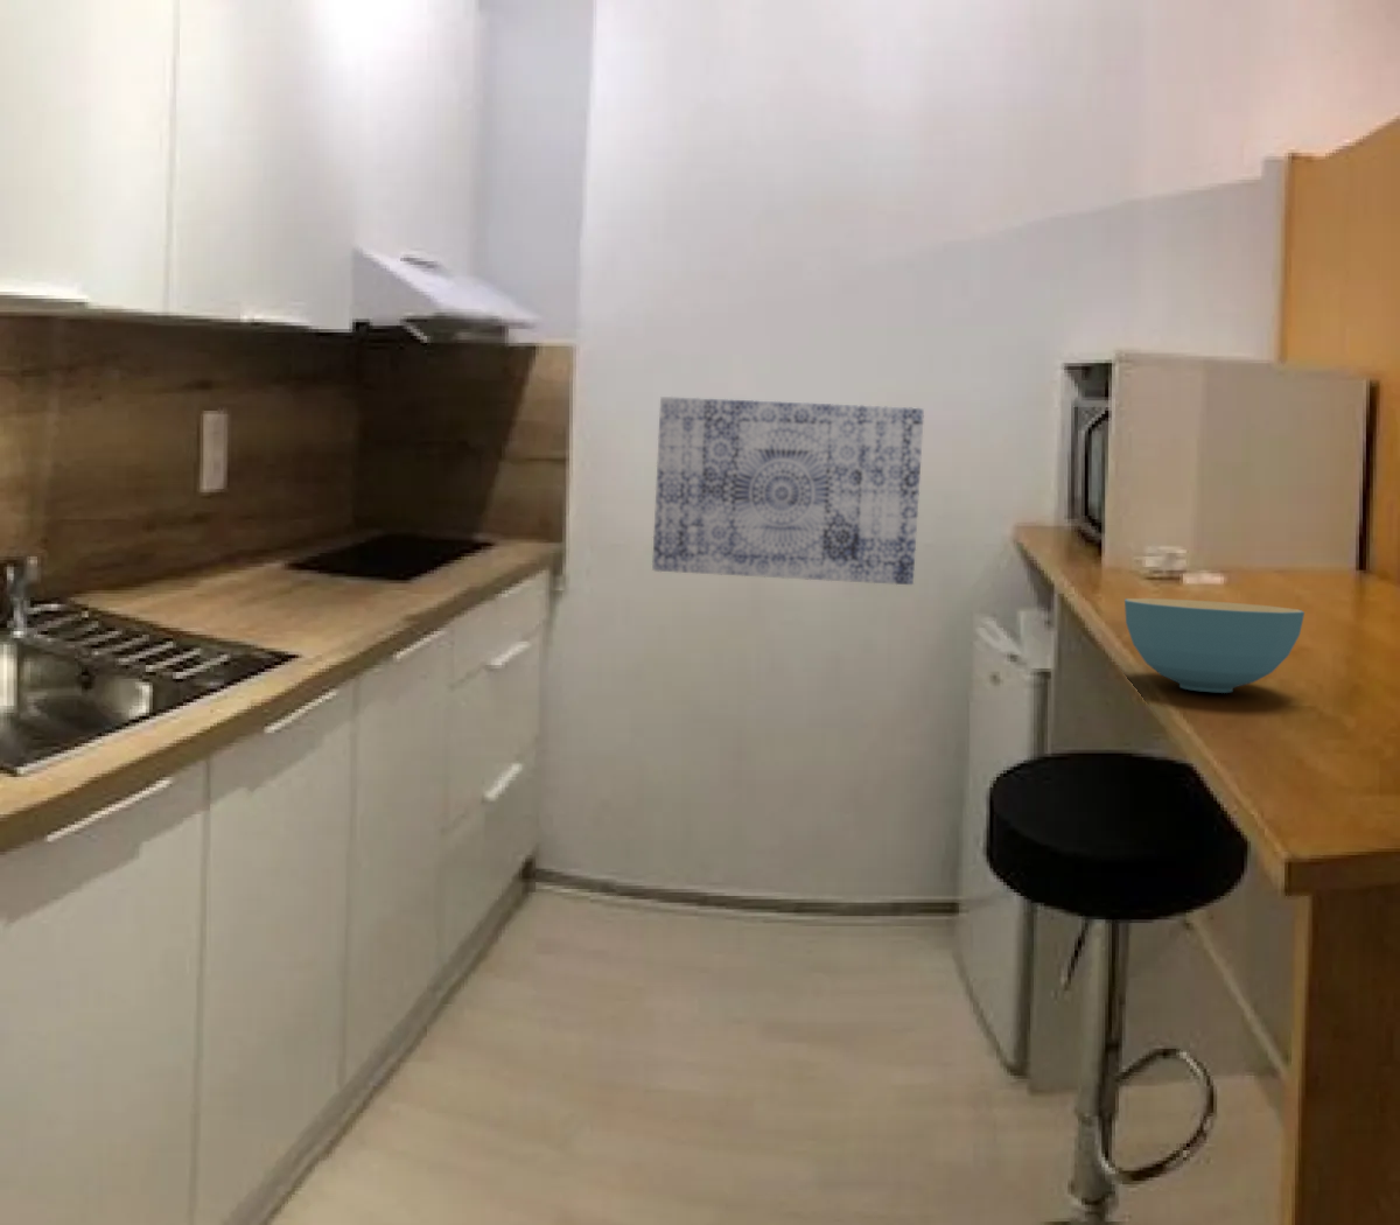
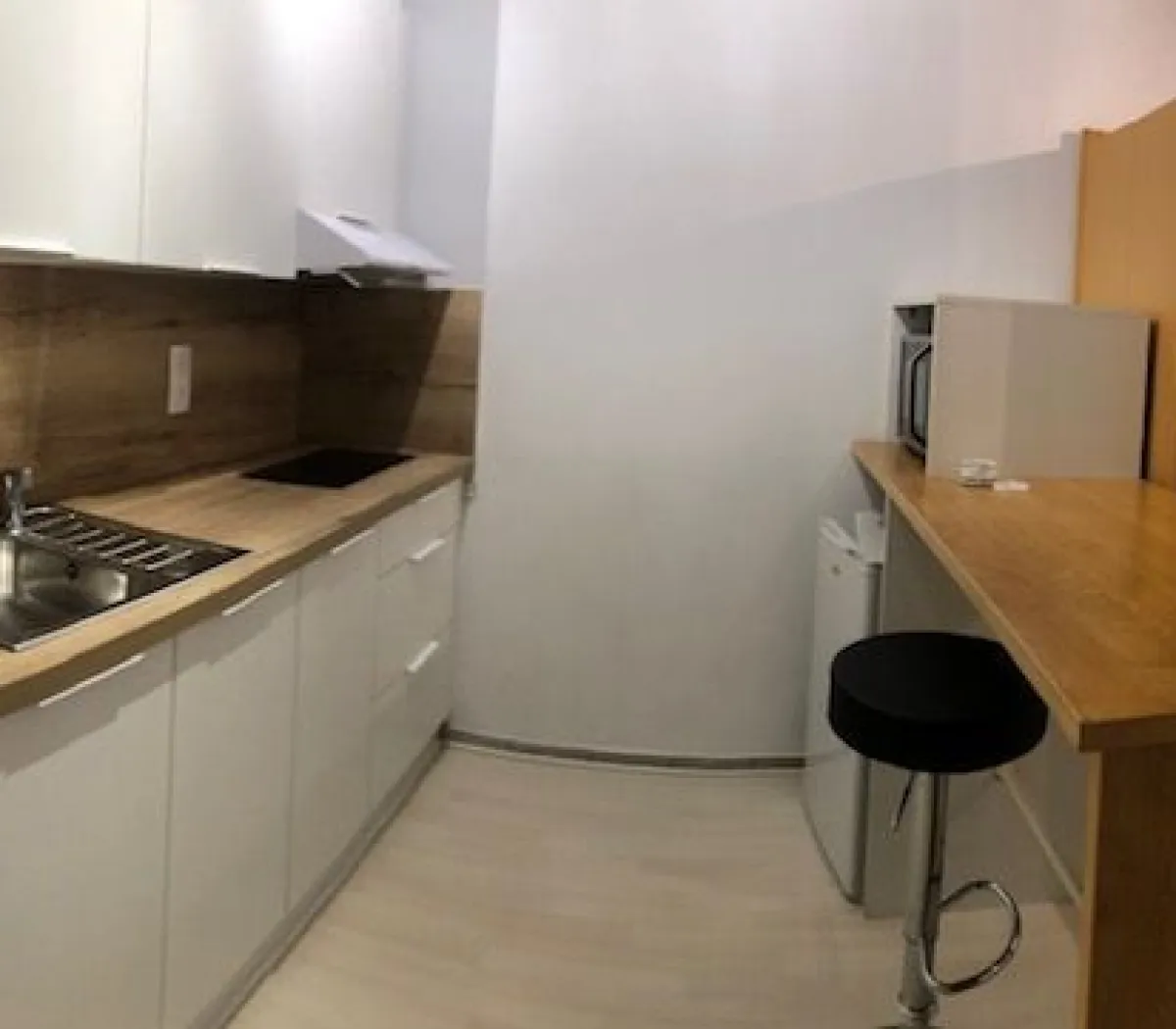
- cereal bowl [1124,598,1306,694]
- wall art [651,395,925,586]
